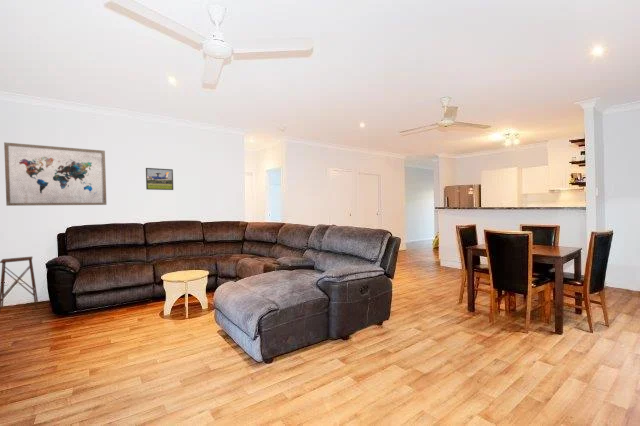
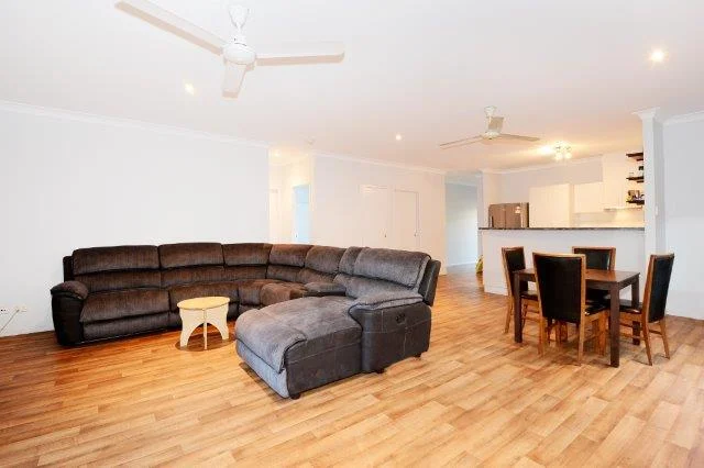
- wall art [3,141,108,207]
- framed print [145,167,174,191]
- side table [0,256,39,312]
